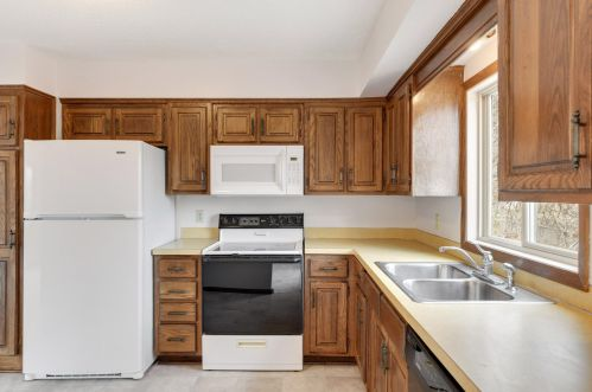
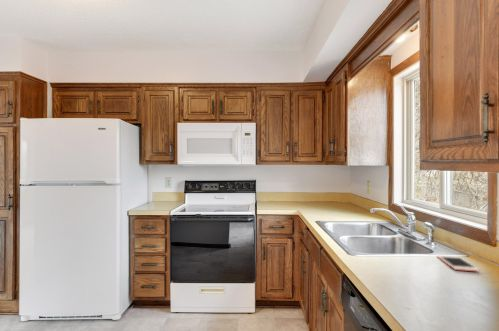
+ cell phone [436,254,480,272]
